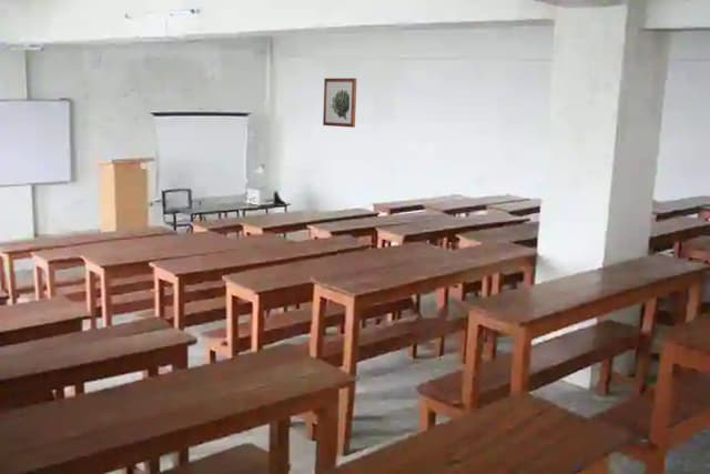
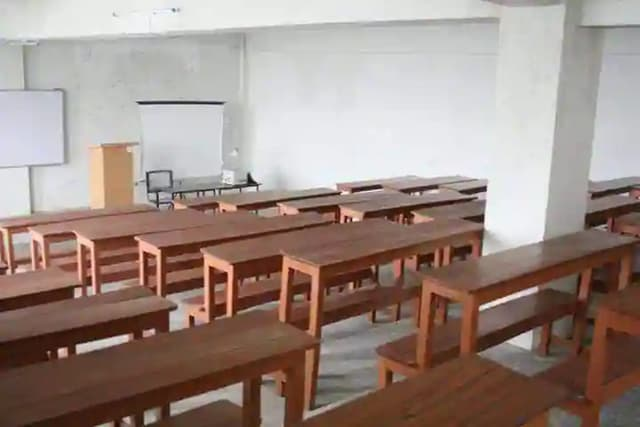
- wall art [322,77,358,129]
